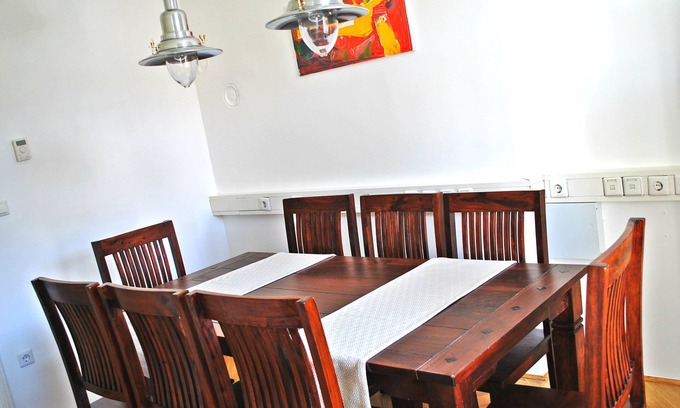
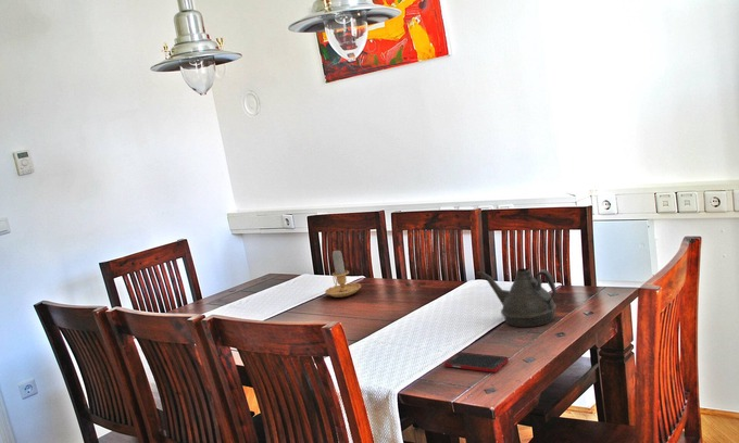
+ teapot [477,267,558,328]
+ candle [324,248,362,299]
+ cell phone [443,352,510,374]
